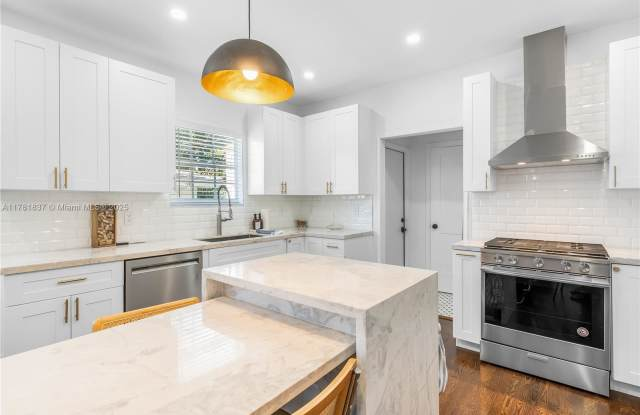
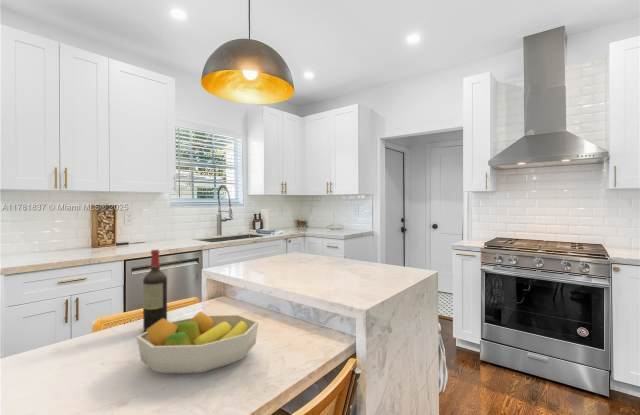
+ wine bottle [142,249,168,332]
+ fruit bowl [136,310,260,375]
